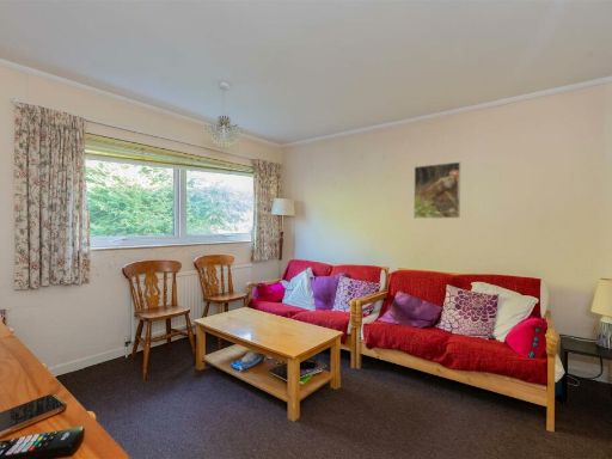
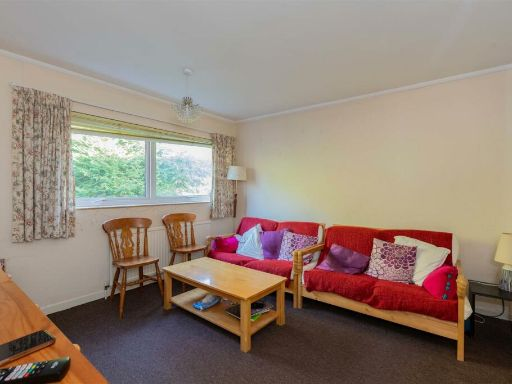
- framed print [412,161,461,220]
